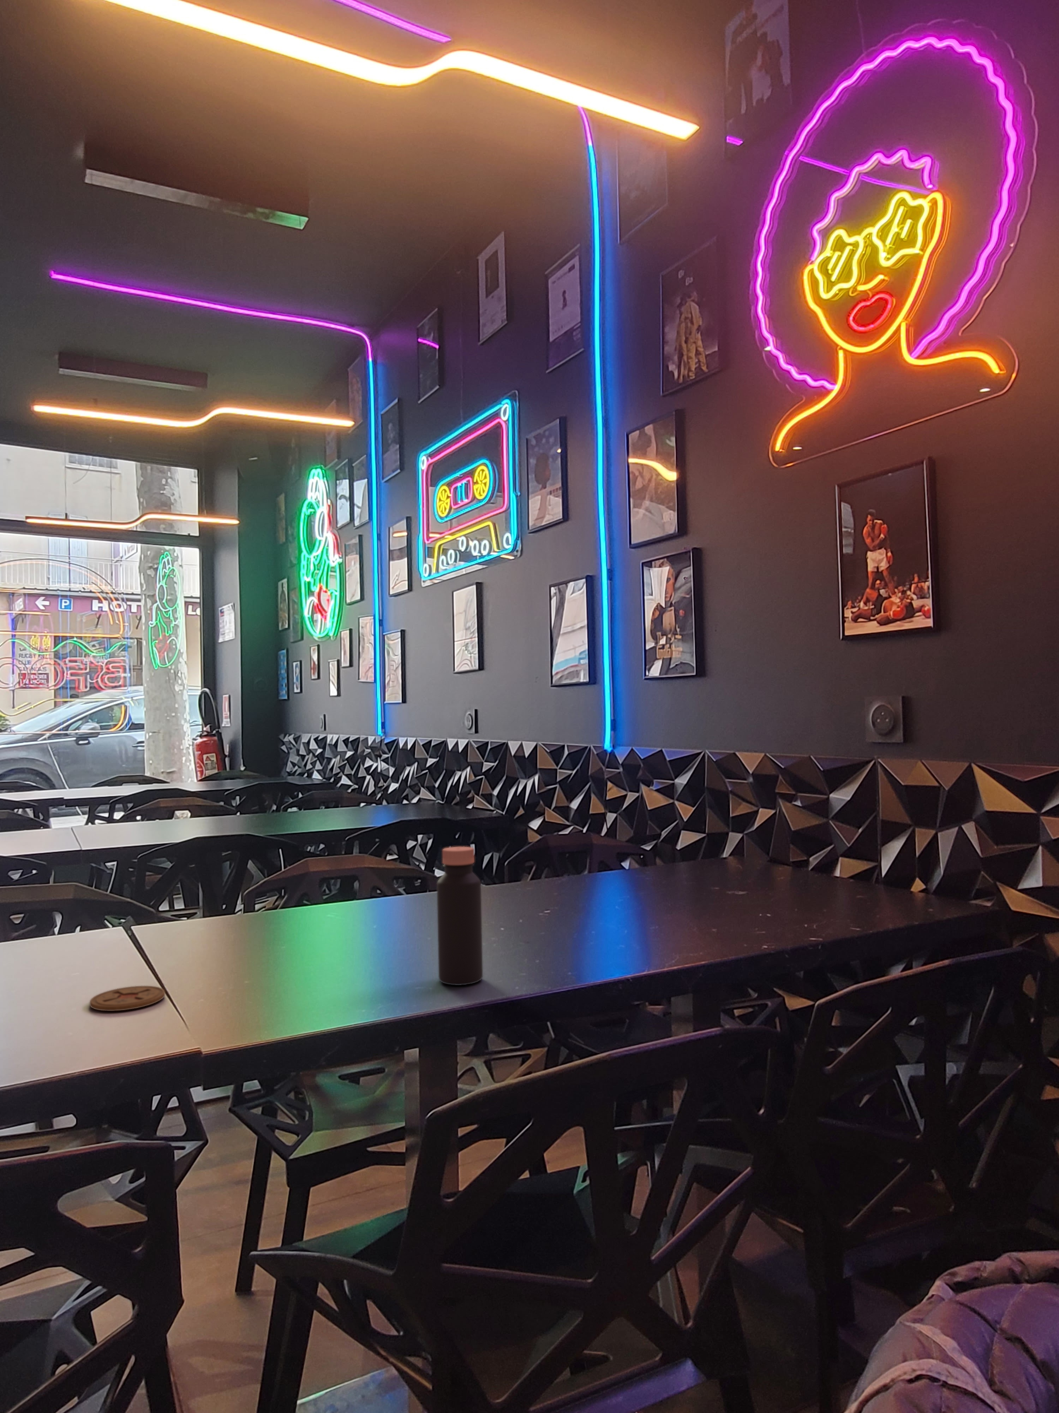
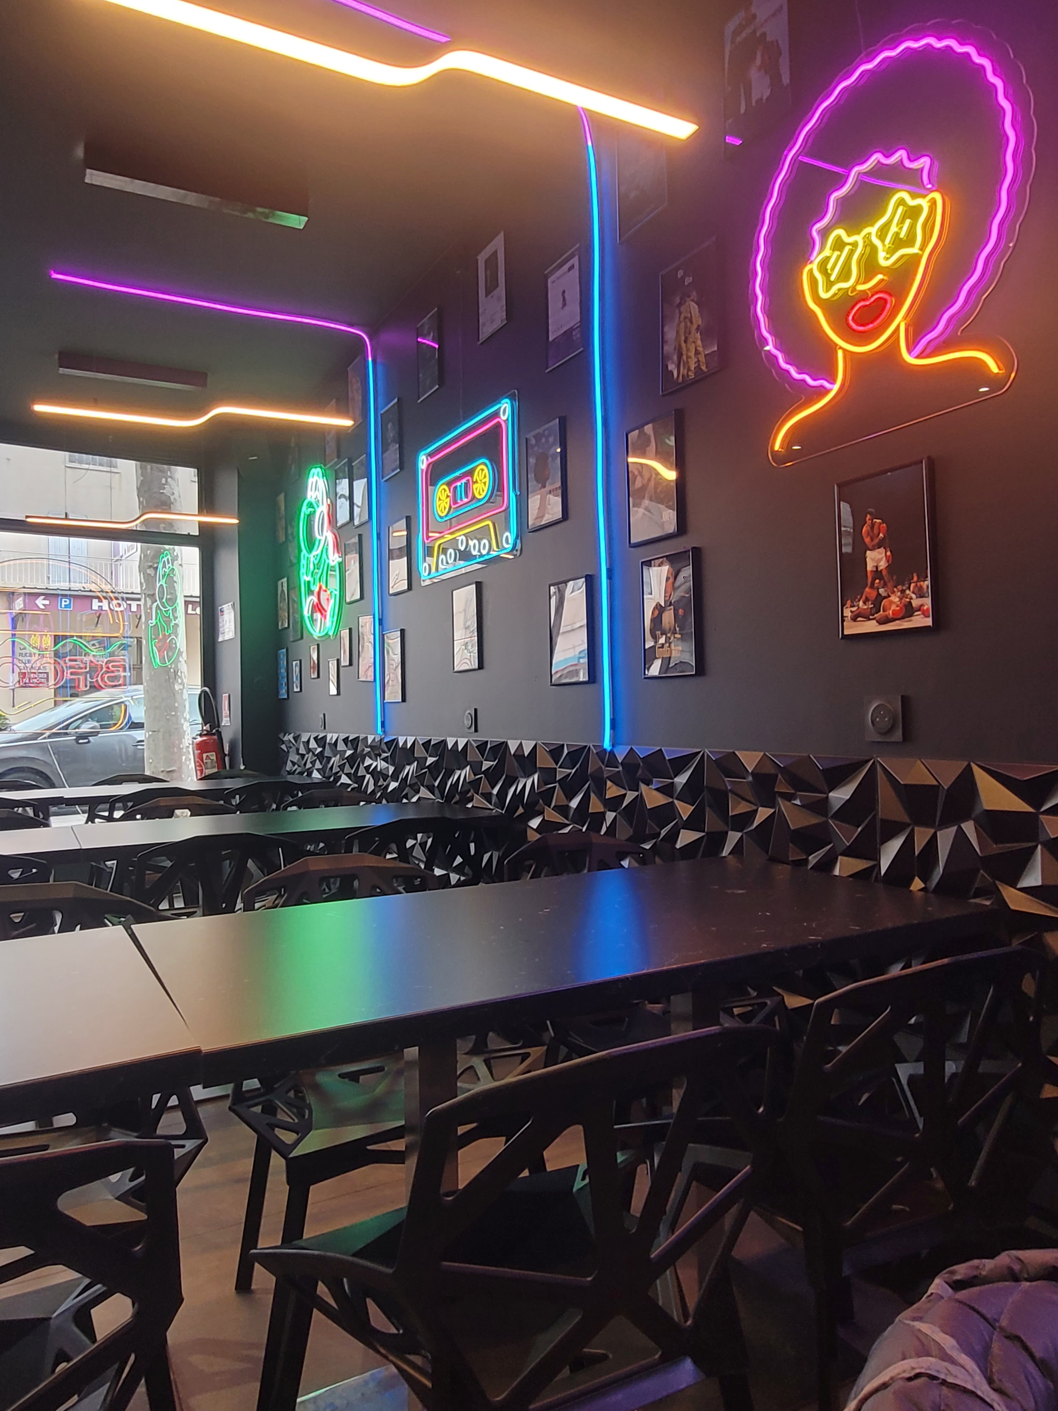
- bottle [436,847,483,986]
- coaster [89,986,166,1011]
